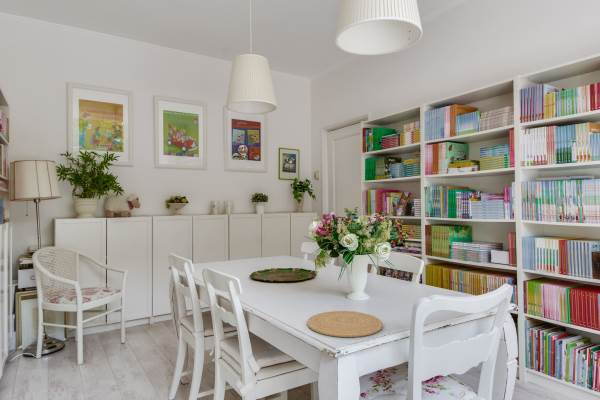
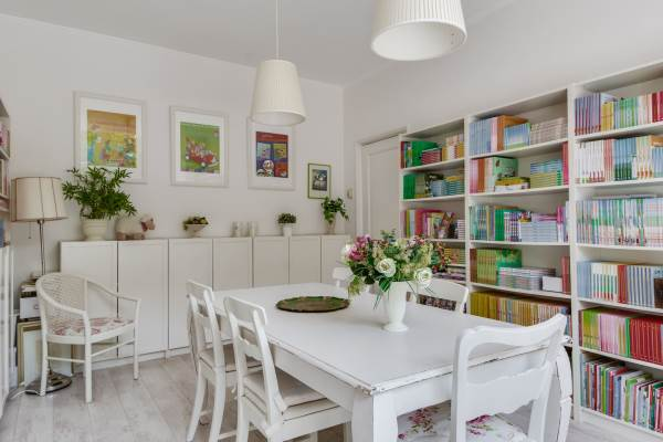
- plate [306,310,384,338]
